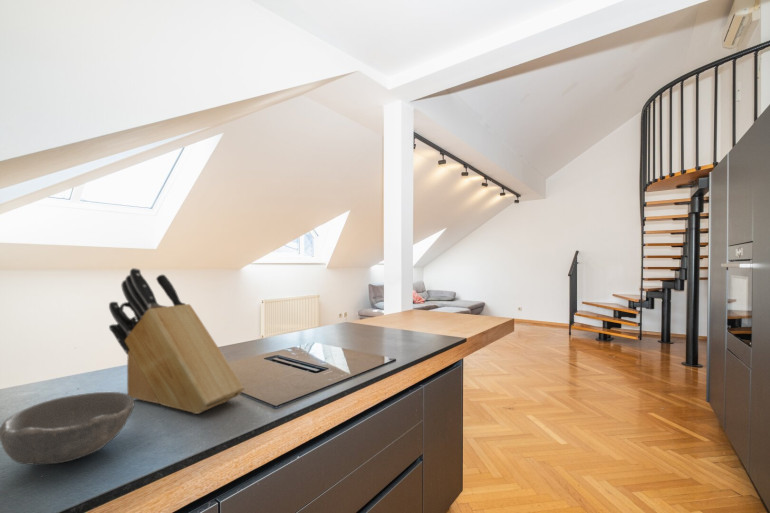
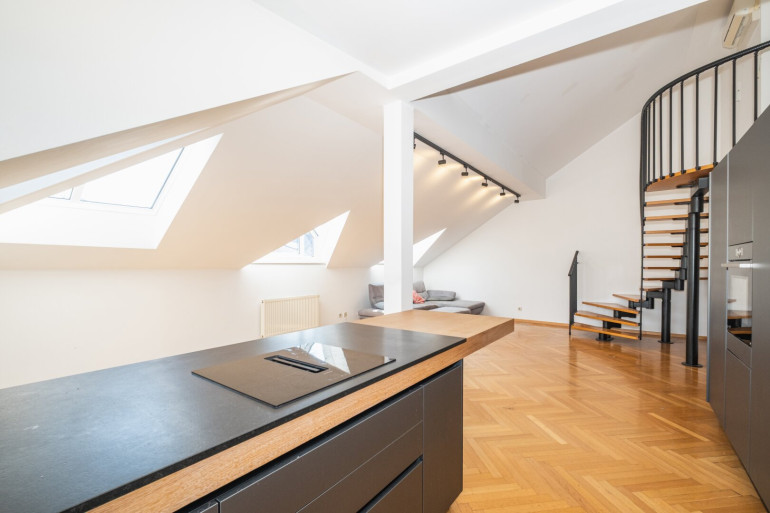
- bowl [0,391,135,466]
- knife block [108,267,245,415]
